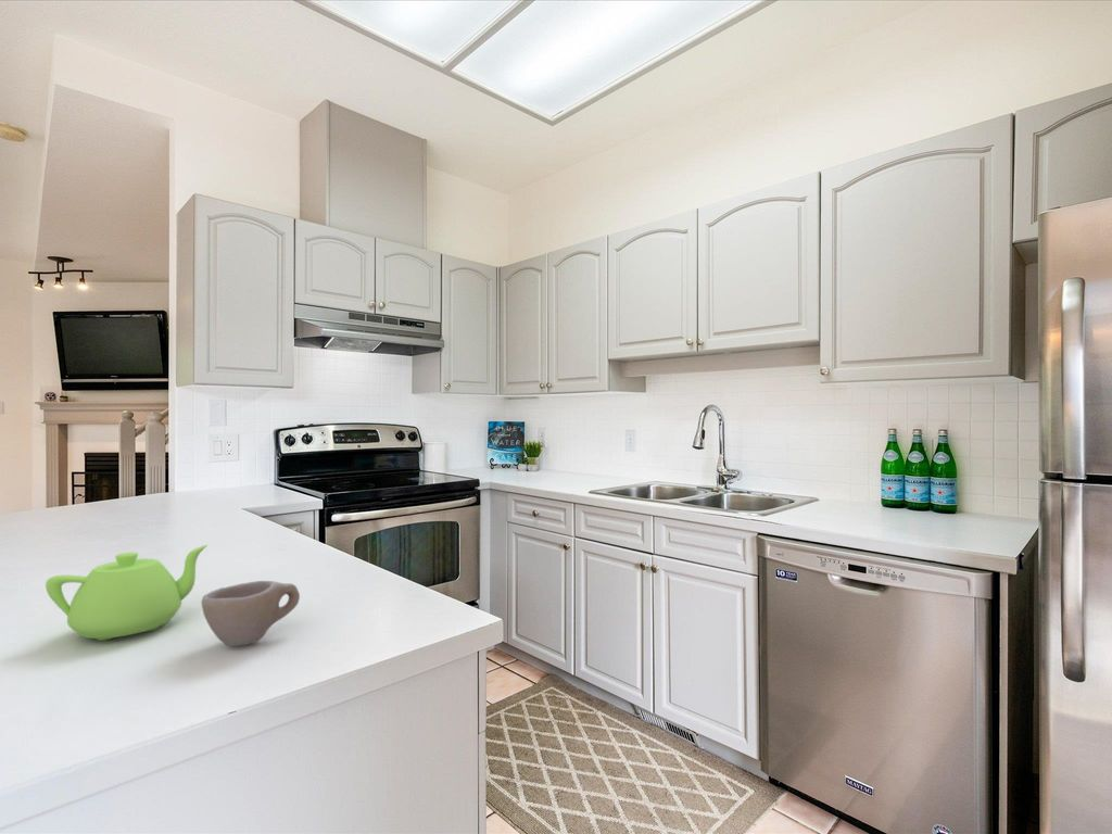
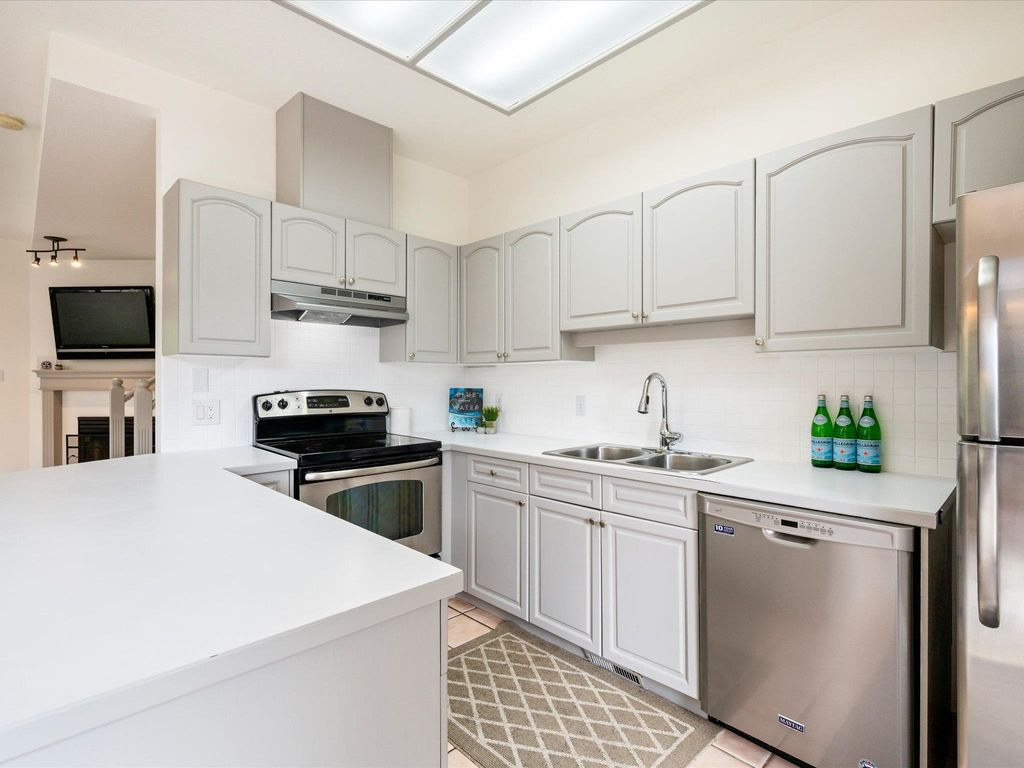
- teapot [45,544,208,642]
- cup [201,580,301,647]
